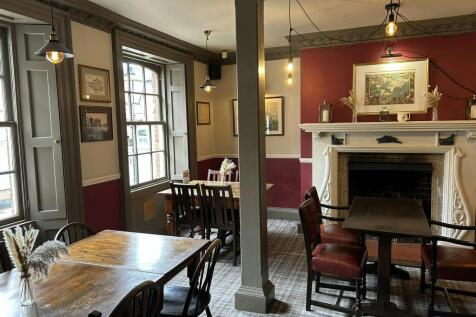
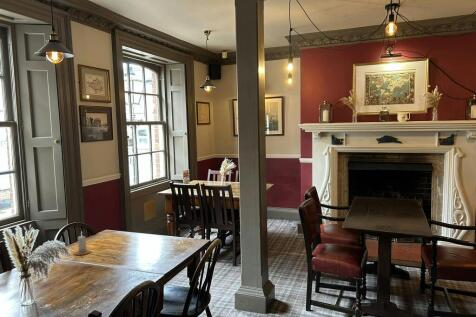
+ candle [73,232,92,256]
